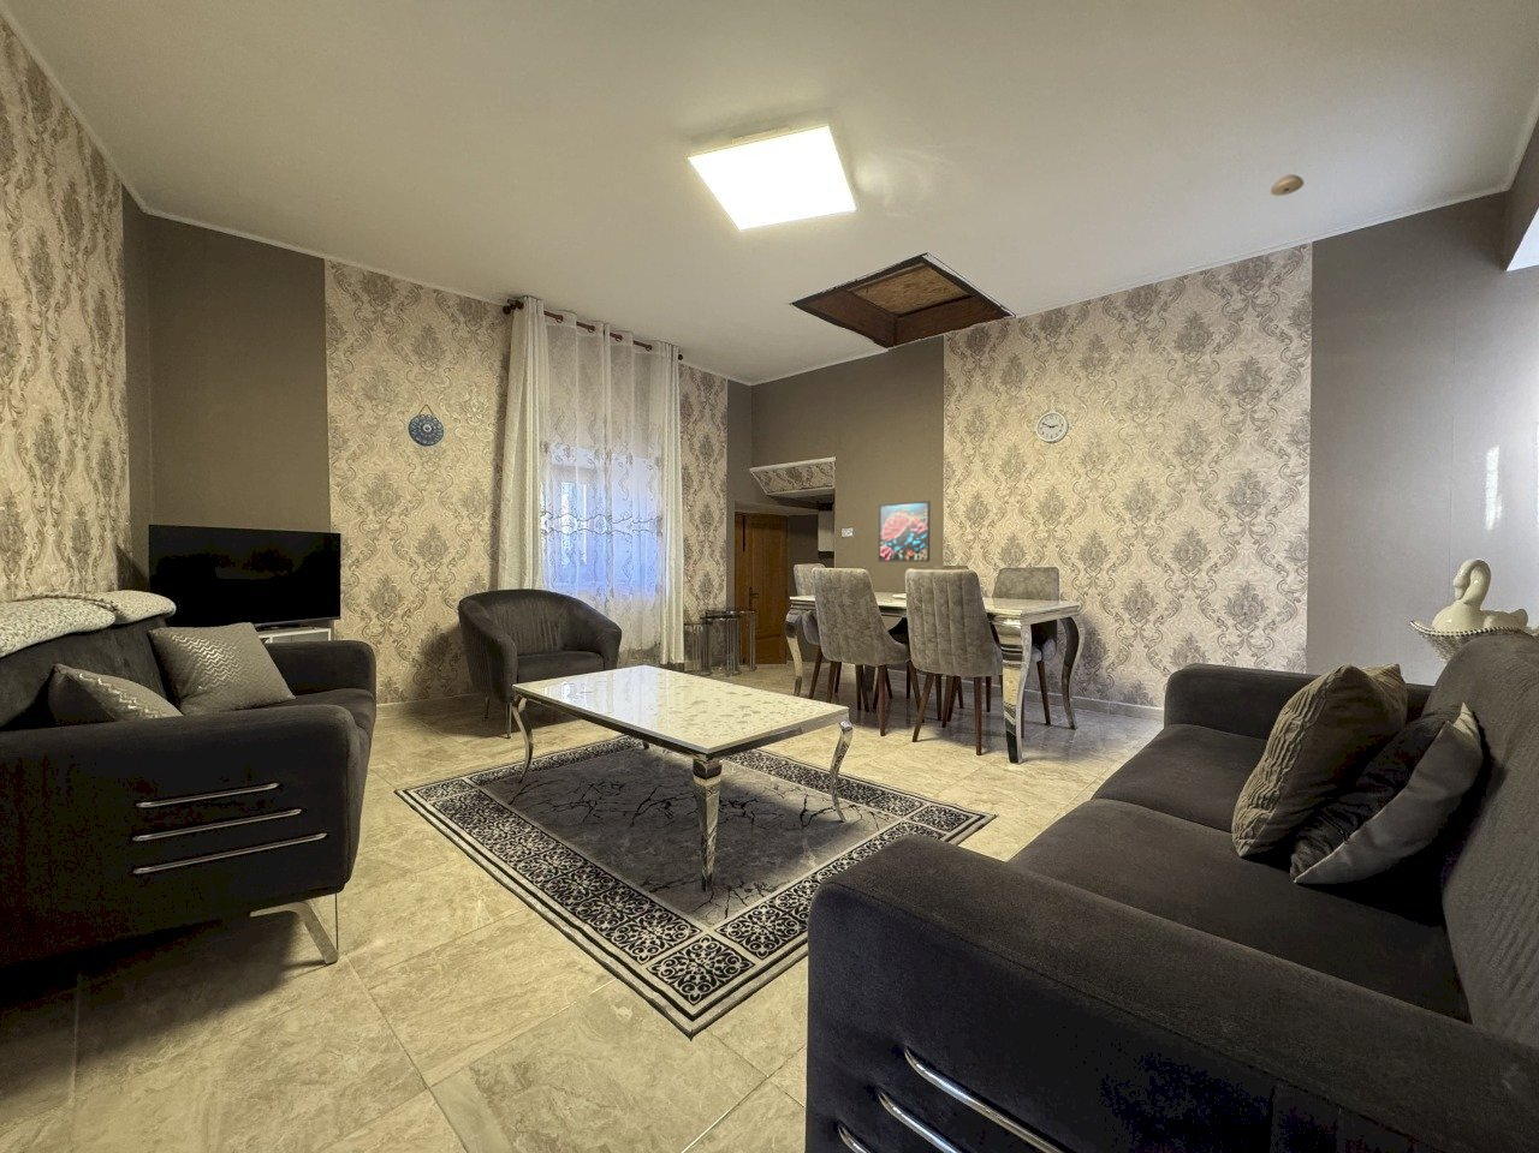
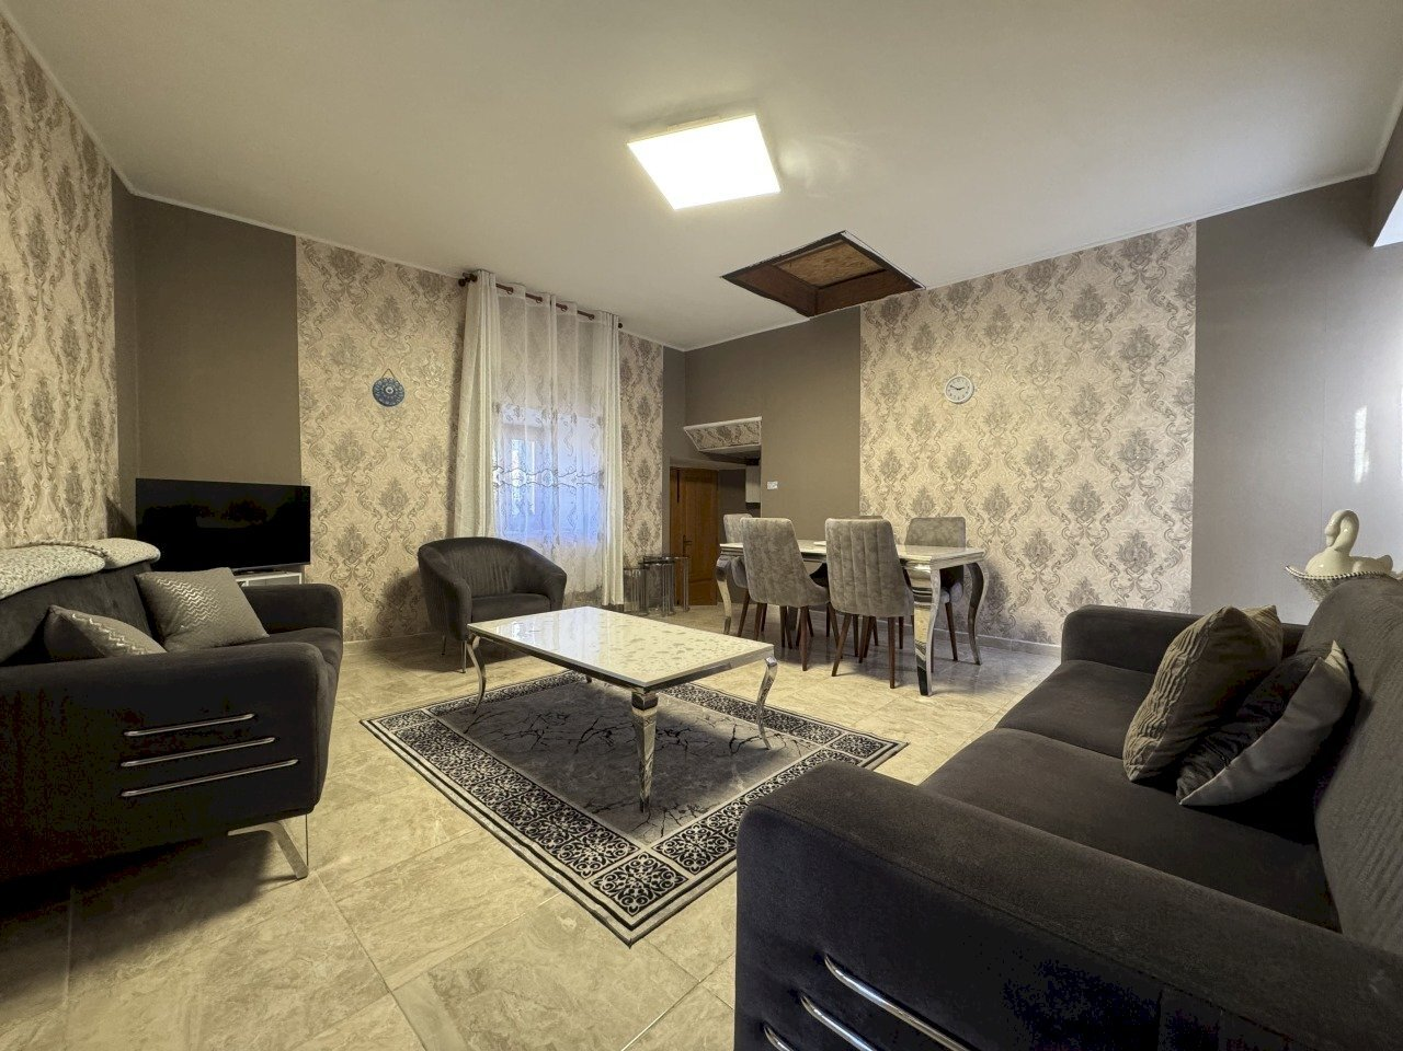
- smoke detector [1269,173,1305,197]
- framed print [877,500,932,563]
